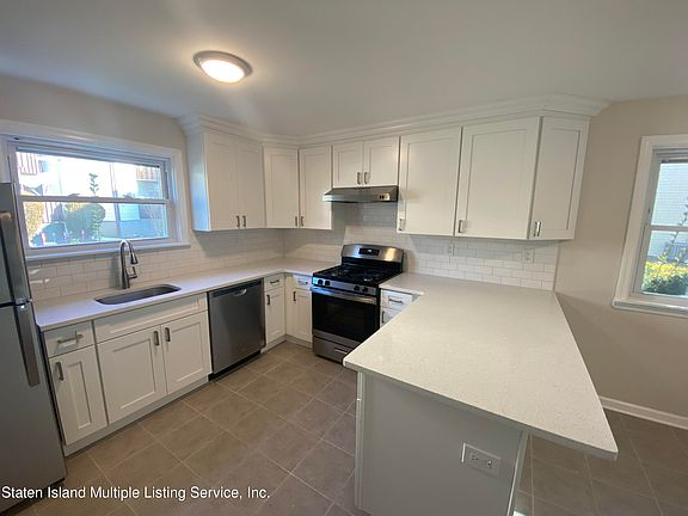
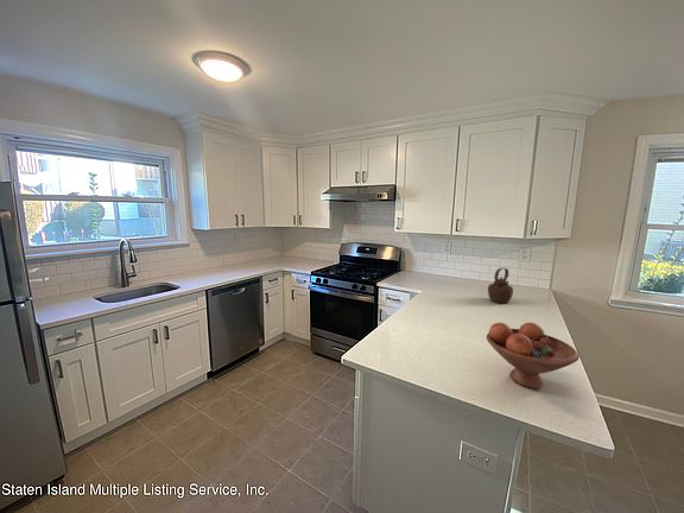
+ teapot [487,267,514,304]
+ fruit bowl [486,322,581,390]
